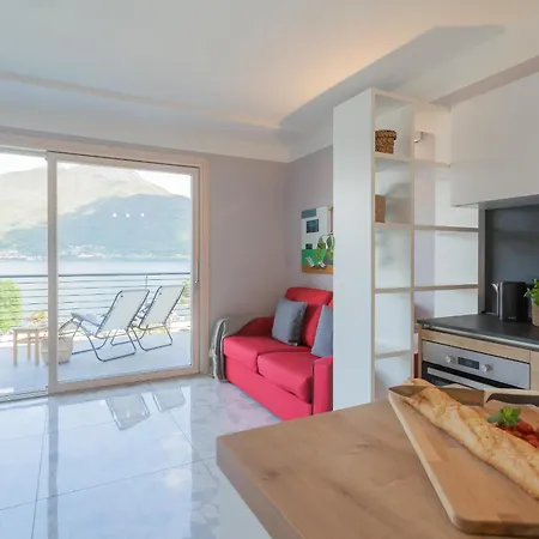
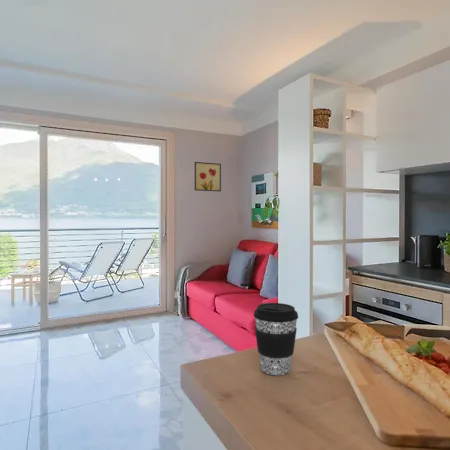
+ coffee cup [253,302,299,376]
+ wall art [194,161,222,192]
